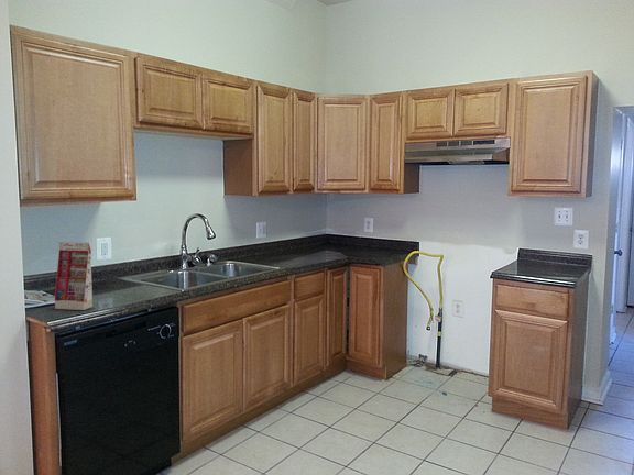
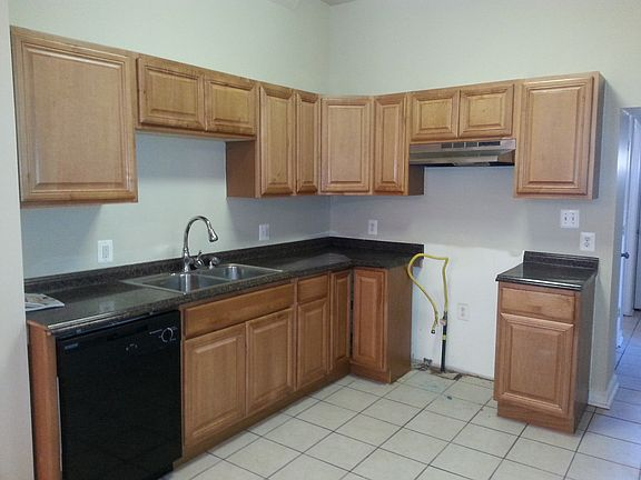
- gift box [54,241,94,311]
